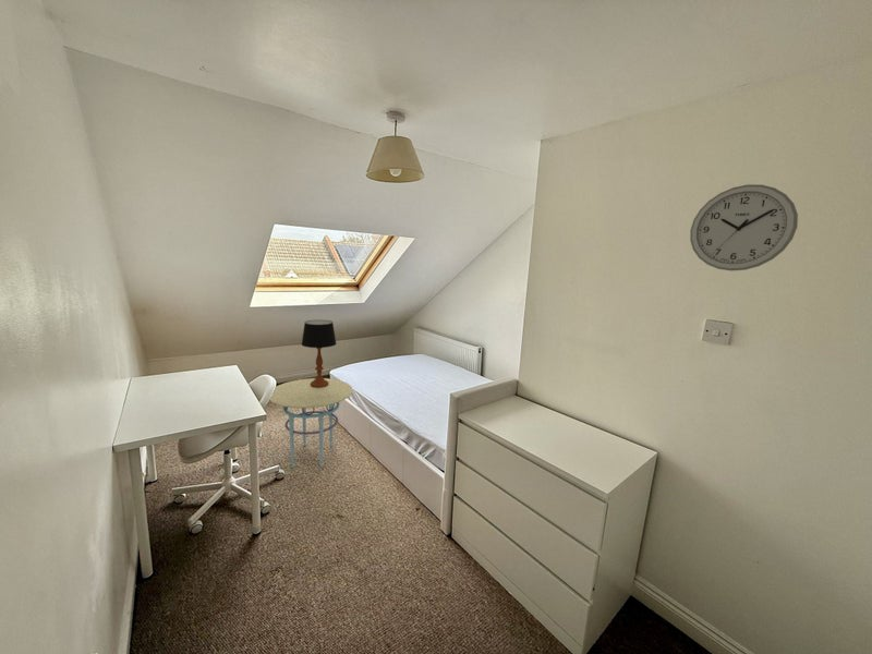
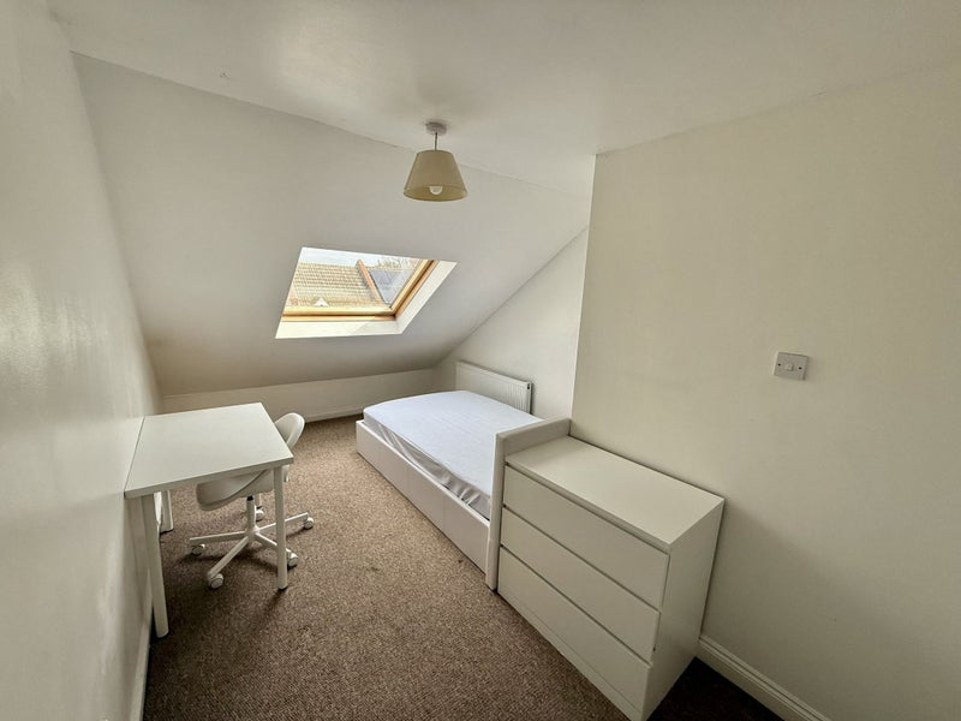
- wall clock [689,183,799,271]
- side table [269,377,354,469]
- table lamp [301,319,338,388]
